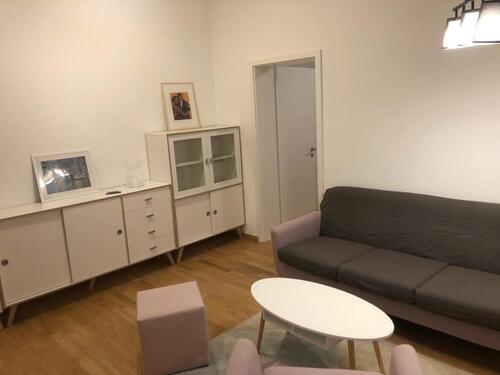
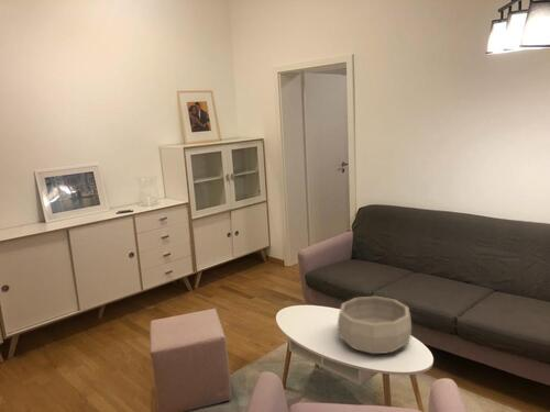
+ decorative bowl [337,296,413,355]
